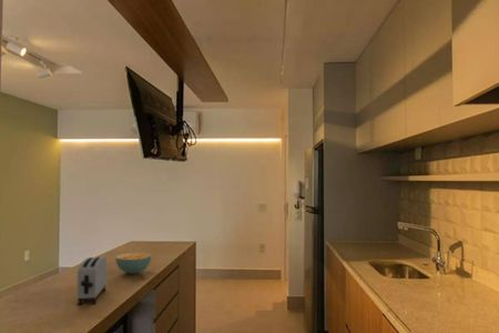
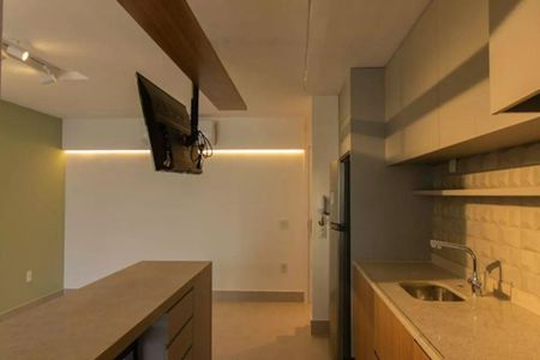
- cereal bowl [114,252,152,275]
- toaster [77,256,108,306]
